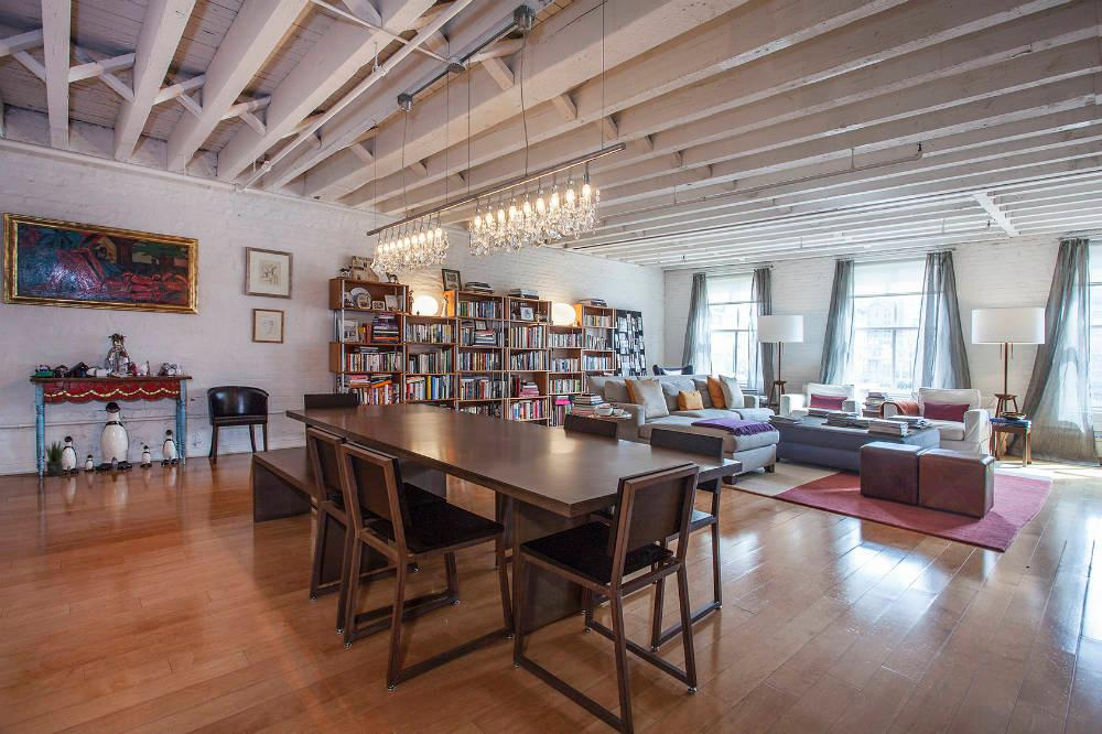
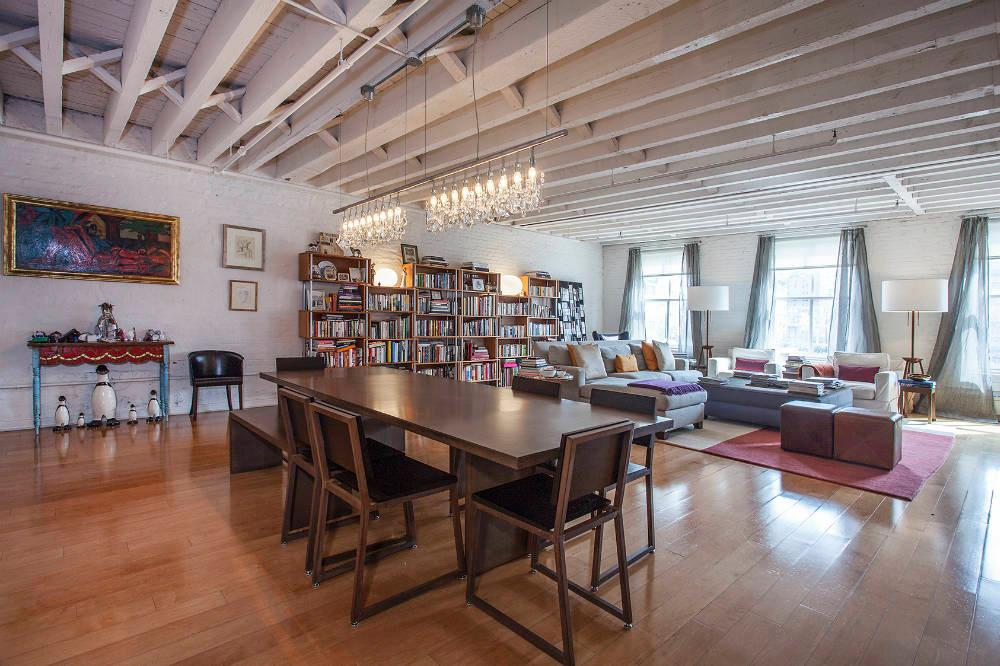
- potted plant [44,439,65,477]
